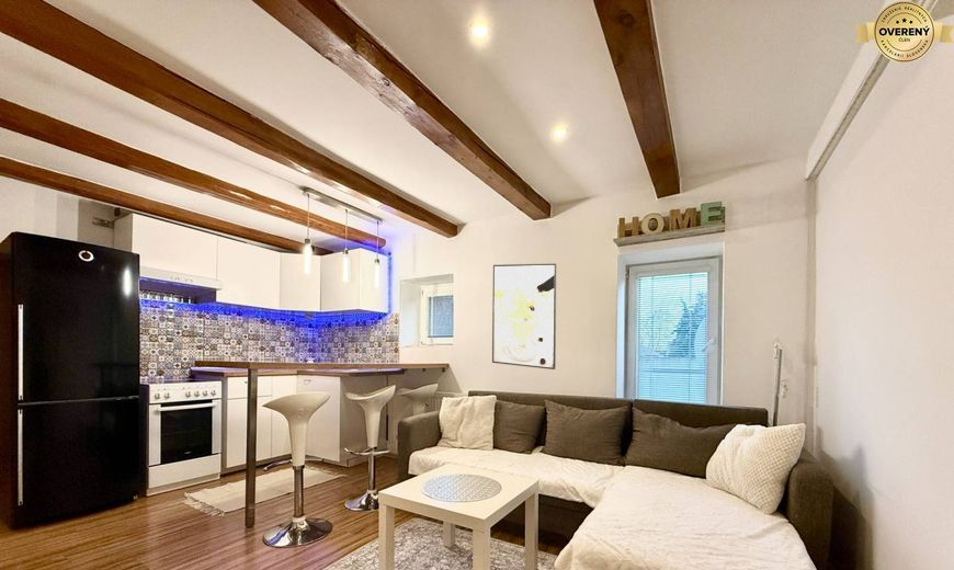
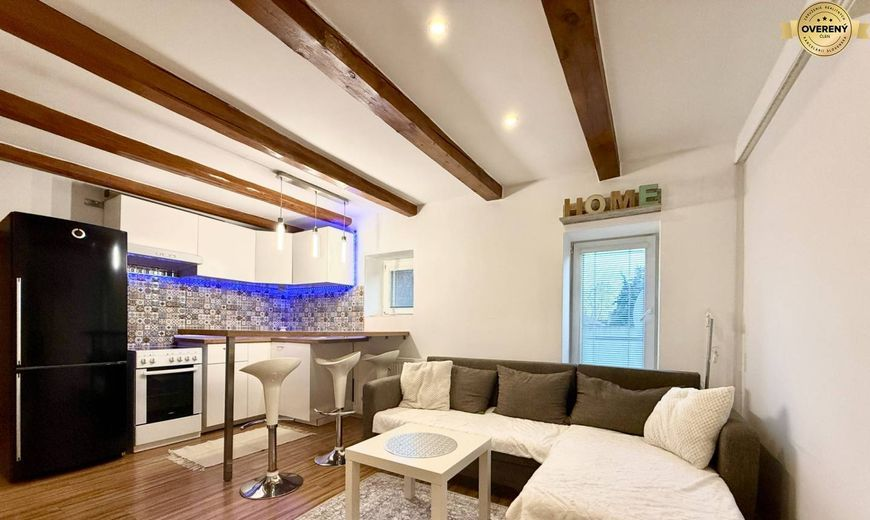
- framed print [491,262,557,371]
